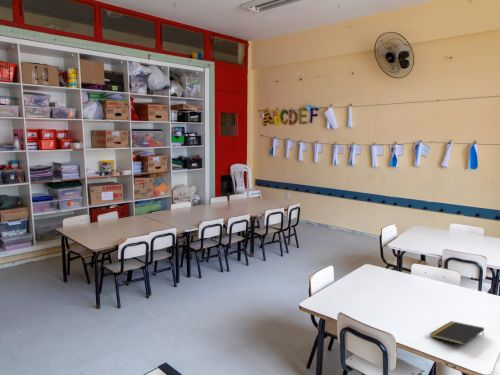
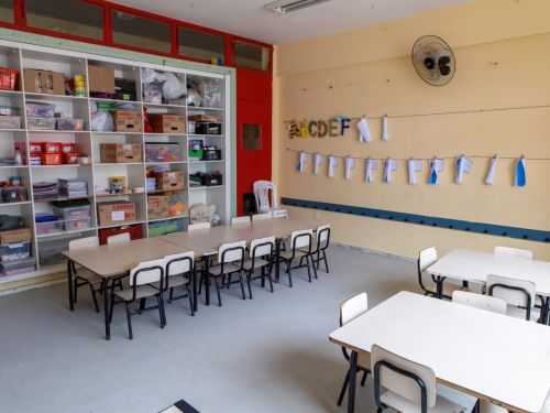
- notepad [429,320,485,346]
